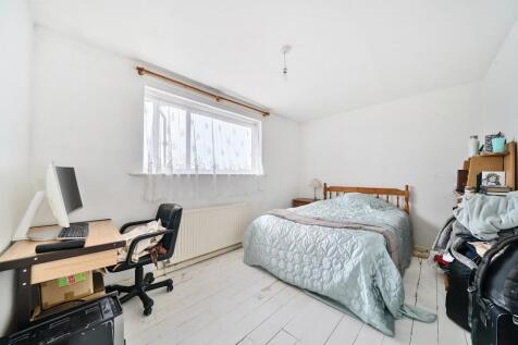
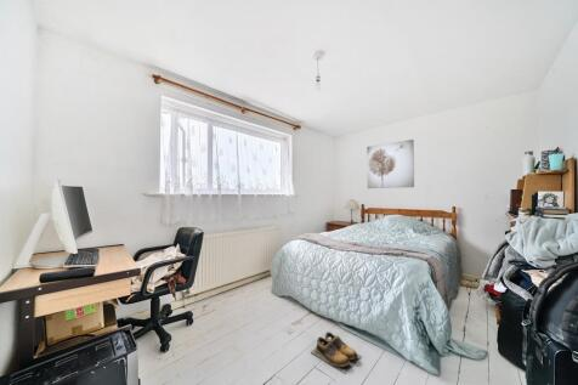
+ shoes [310,332,362,374]
+ wall art [365,138,415,189]
